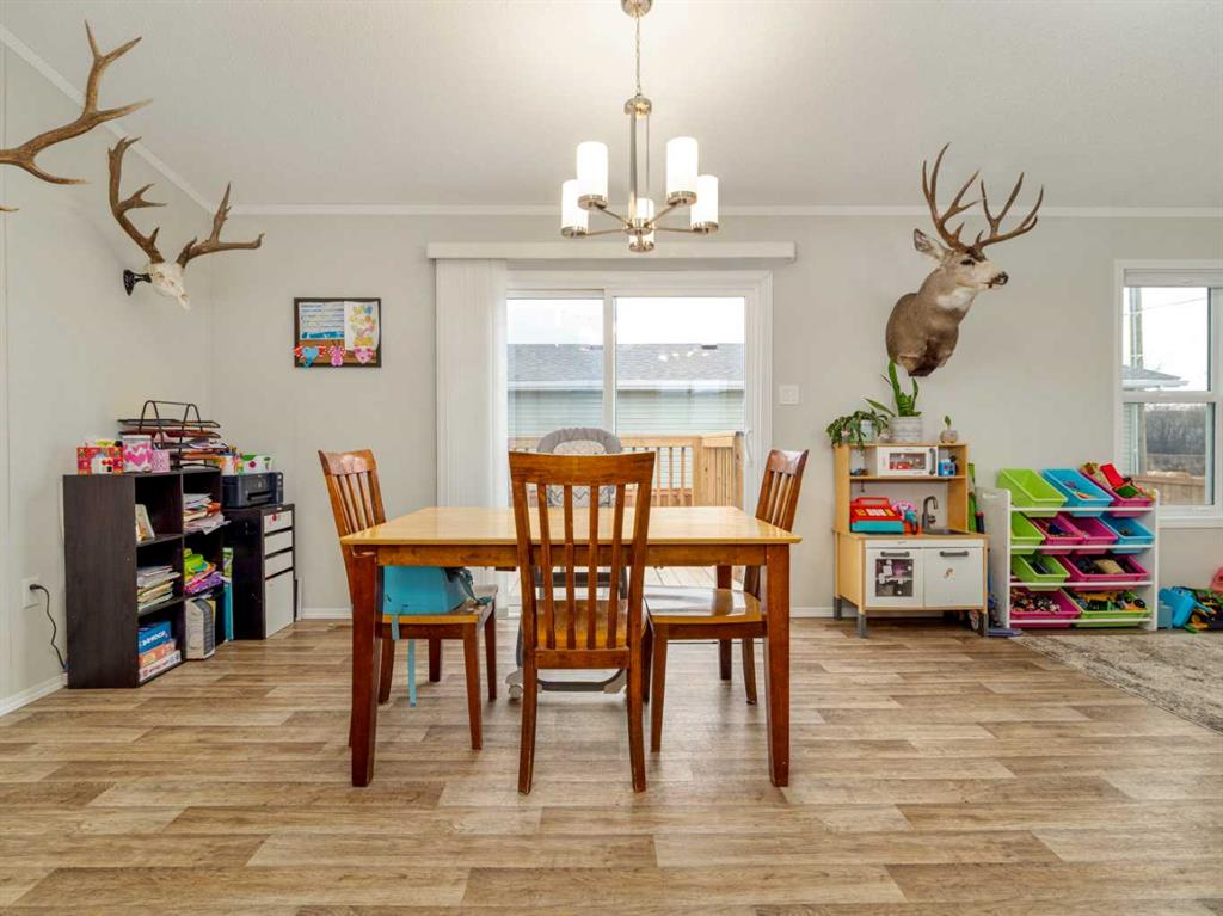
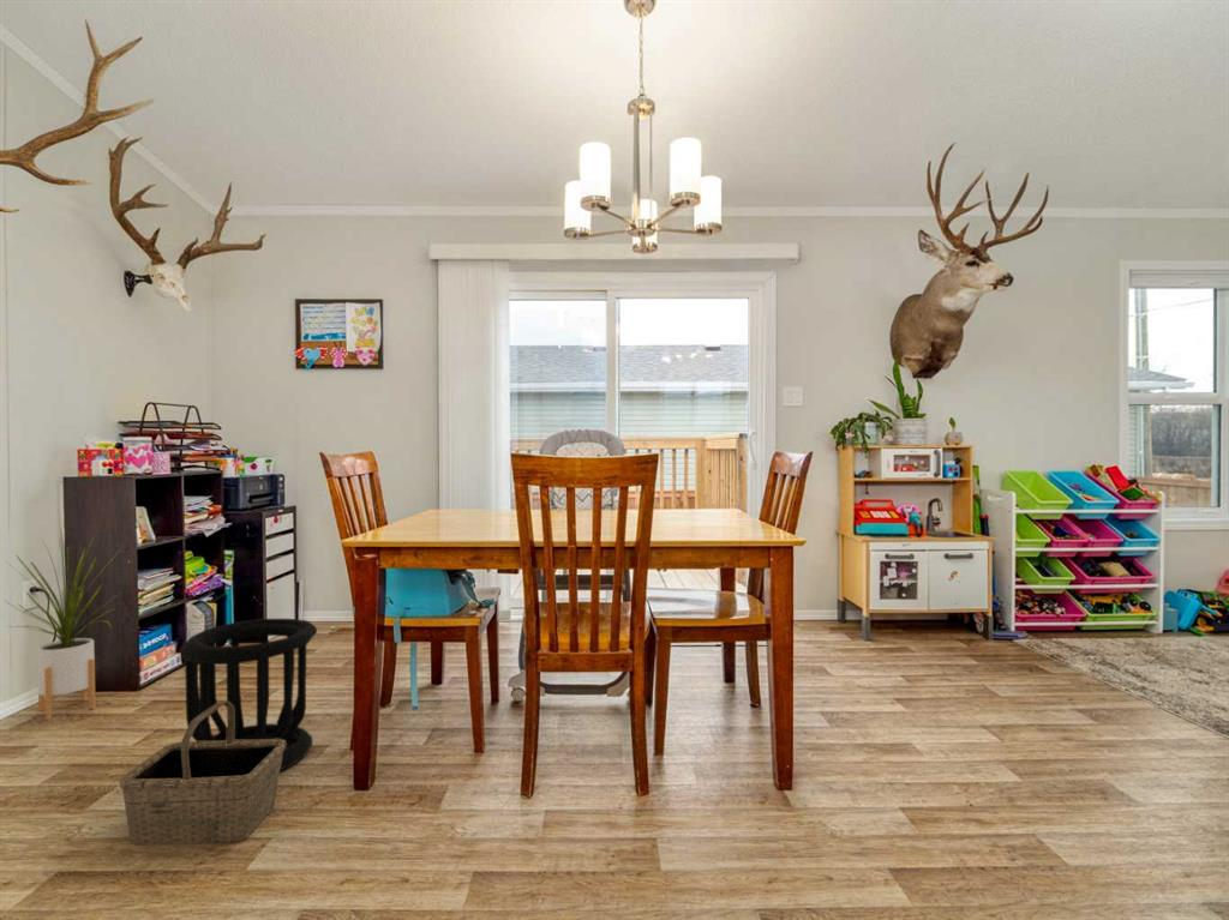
+ basket [119,700,286,847]
+ house plant [2,534,122,721]
+ wastebasket [179,618,318,771]
